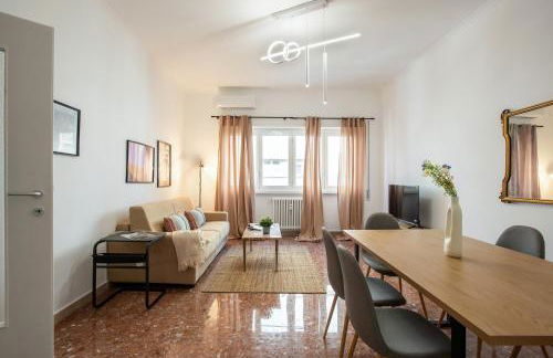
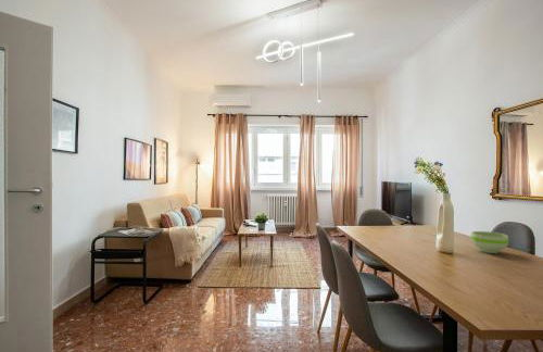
+ bowl [470,230,509,254]
